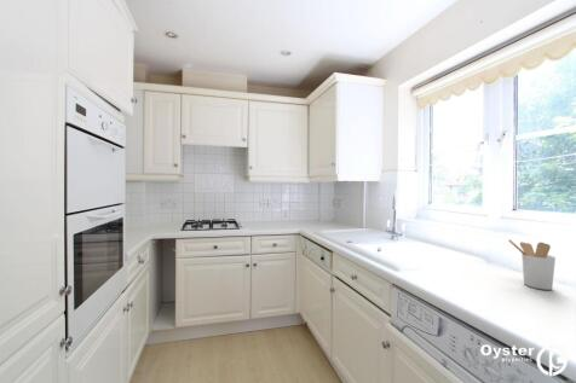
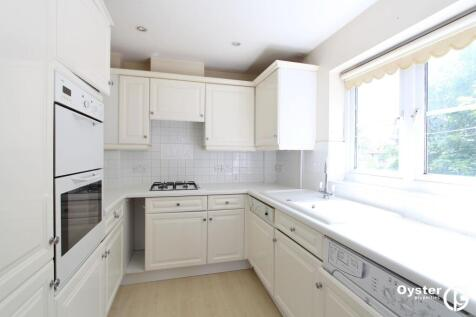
- utensil holder [507,238,557,291]
